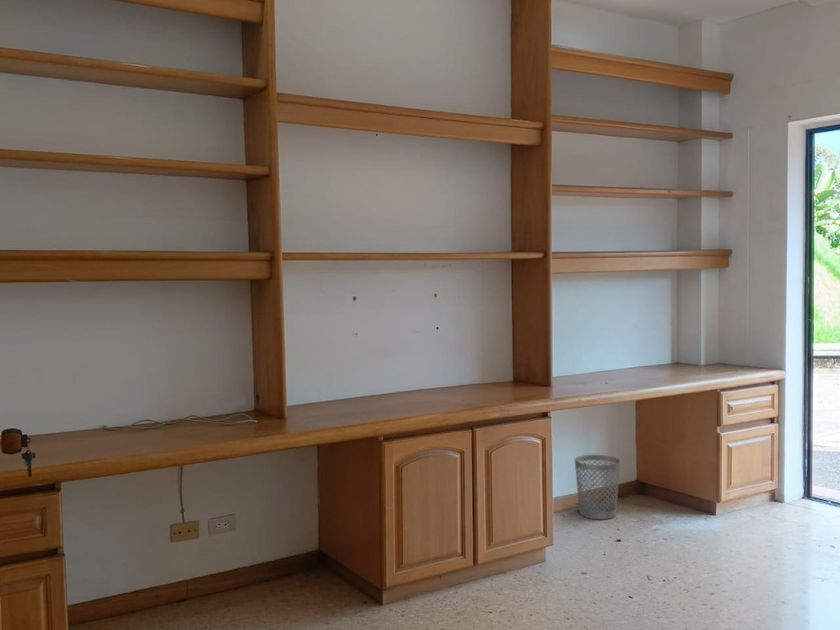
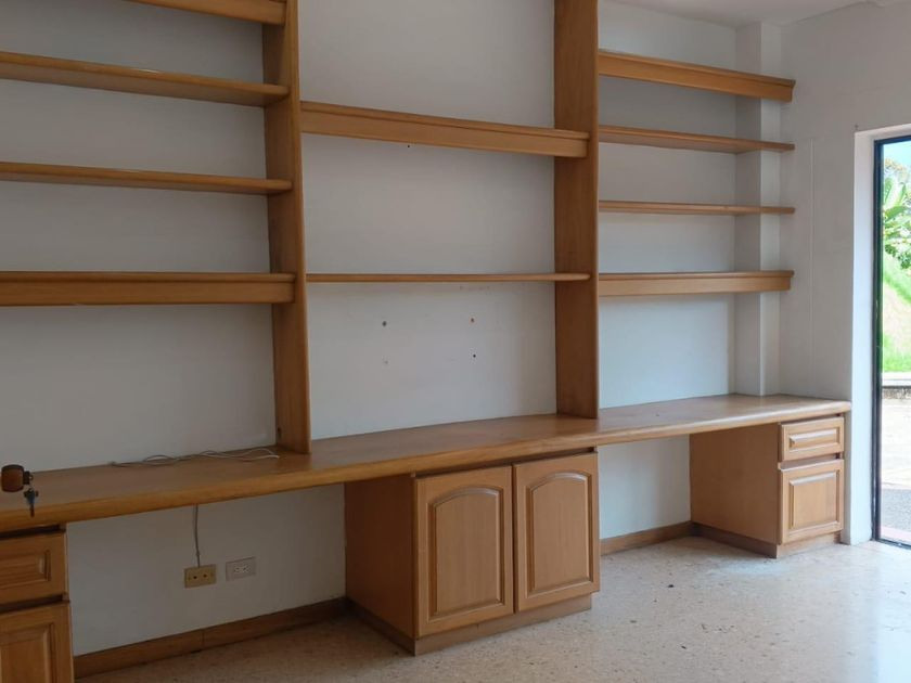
- wastebasket [574,454,621,520]
